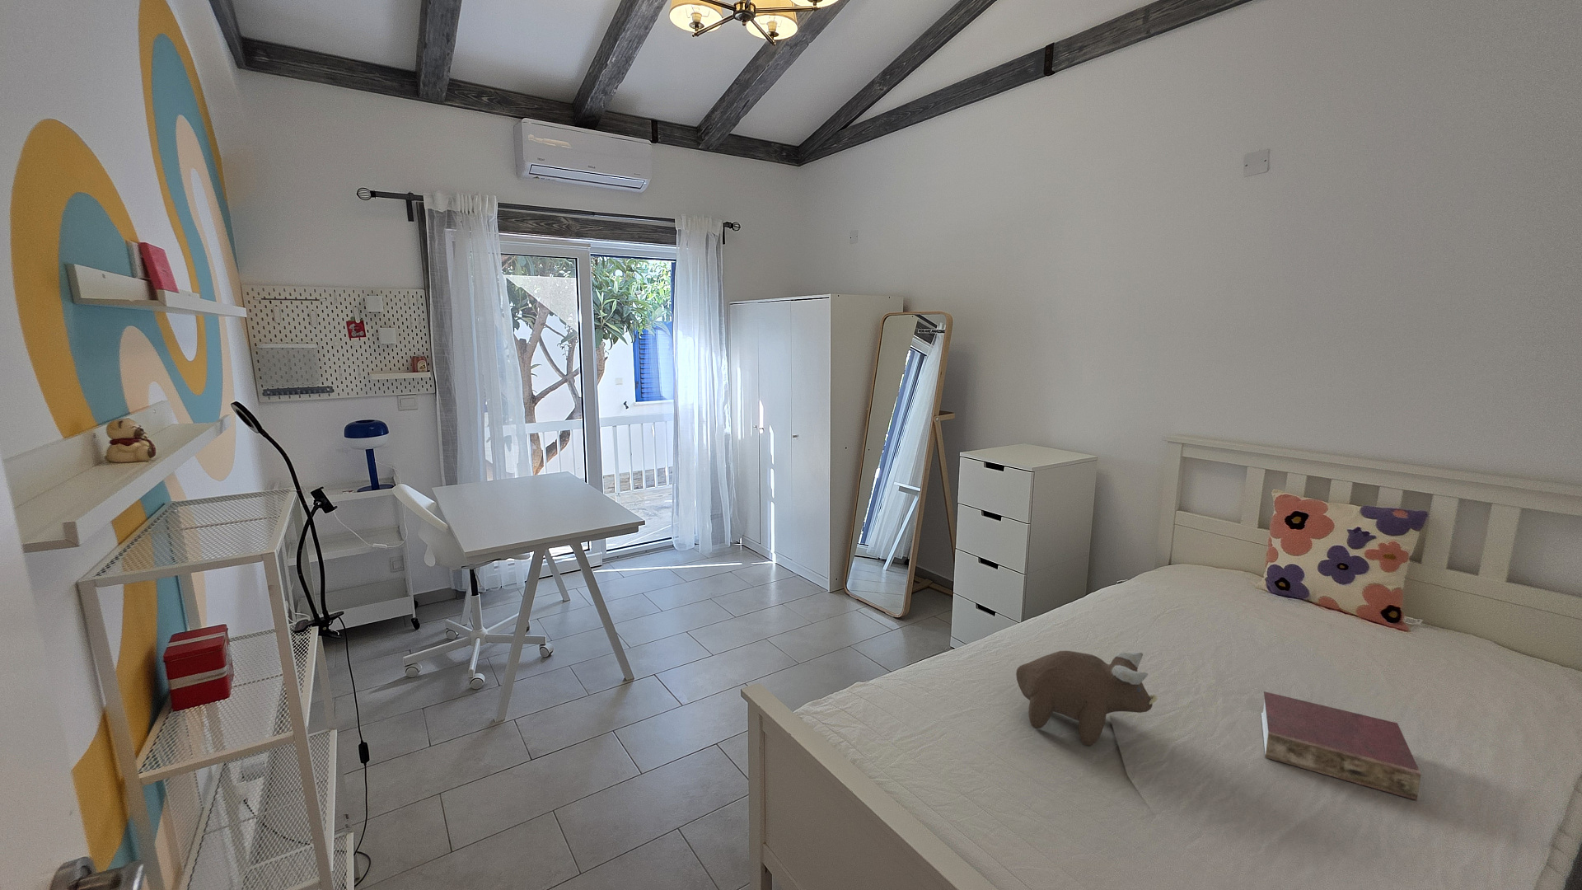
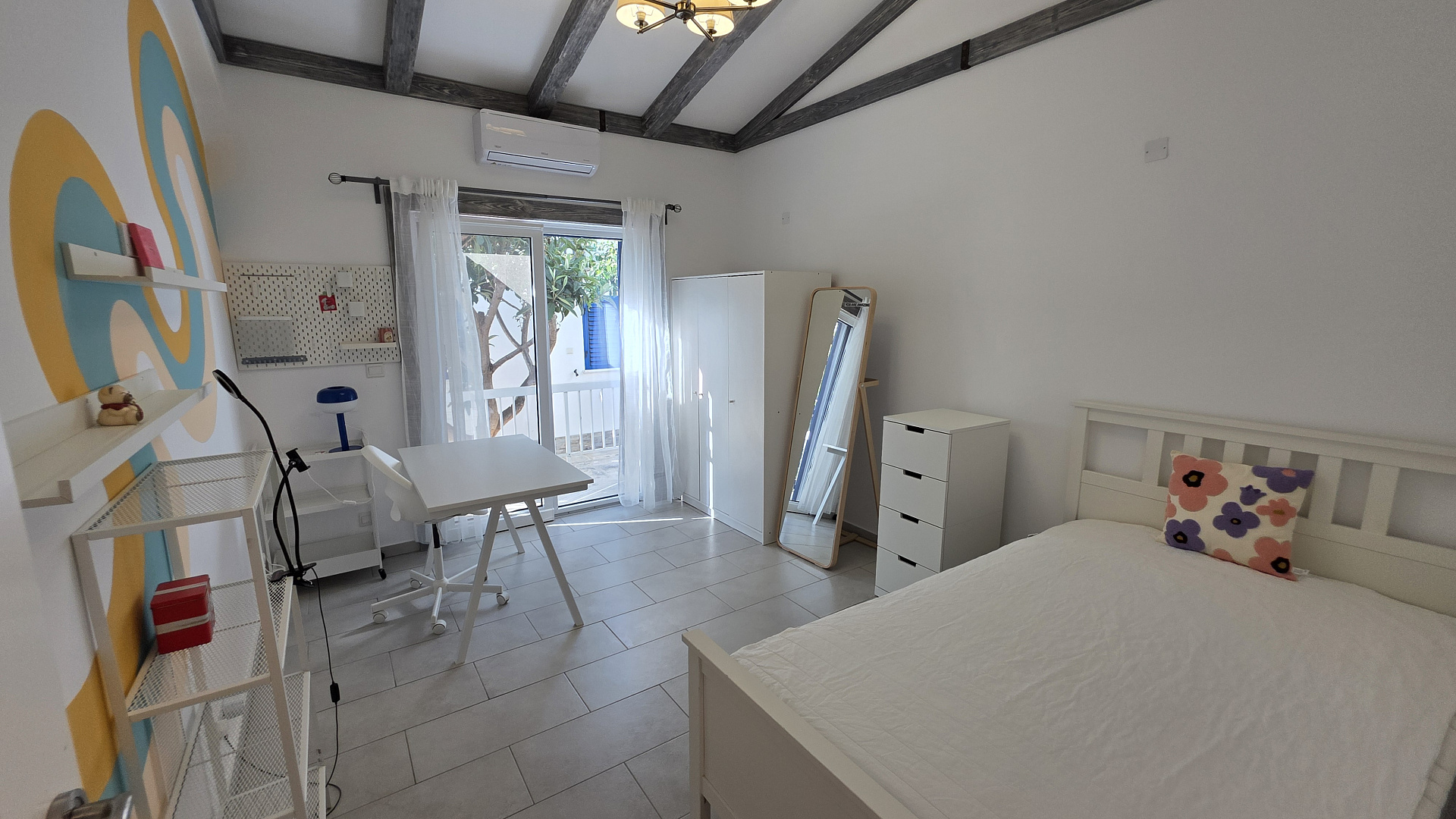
- plush toy [1015,650,1158,747]
- book [1260,690,1422,801]
